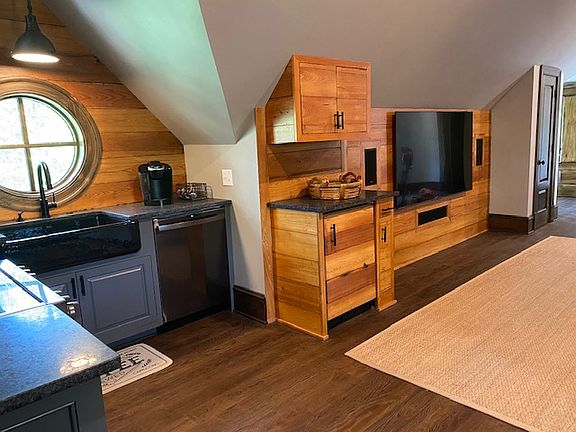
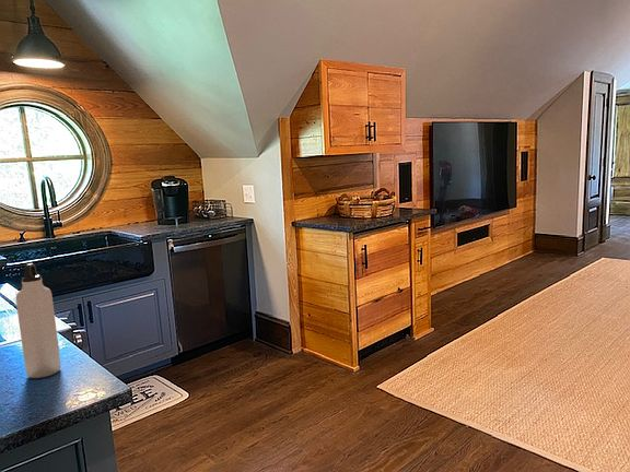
+ water bottle [15,262,62,379]
